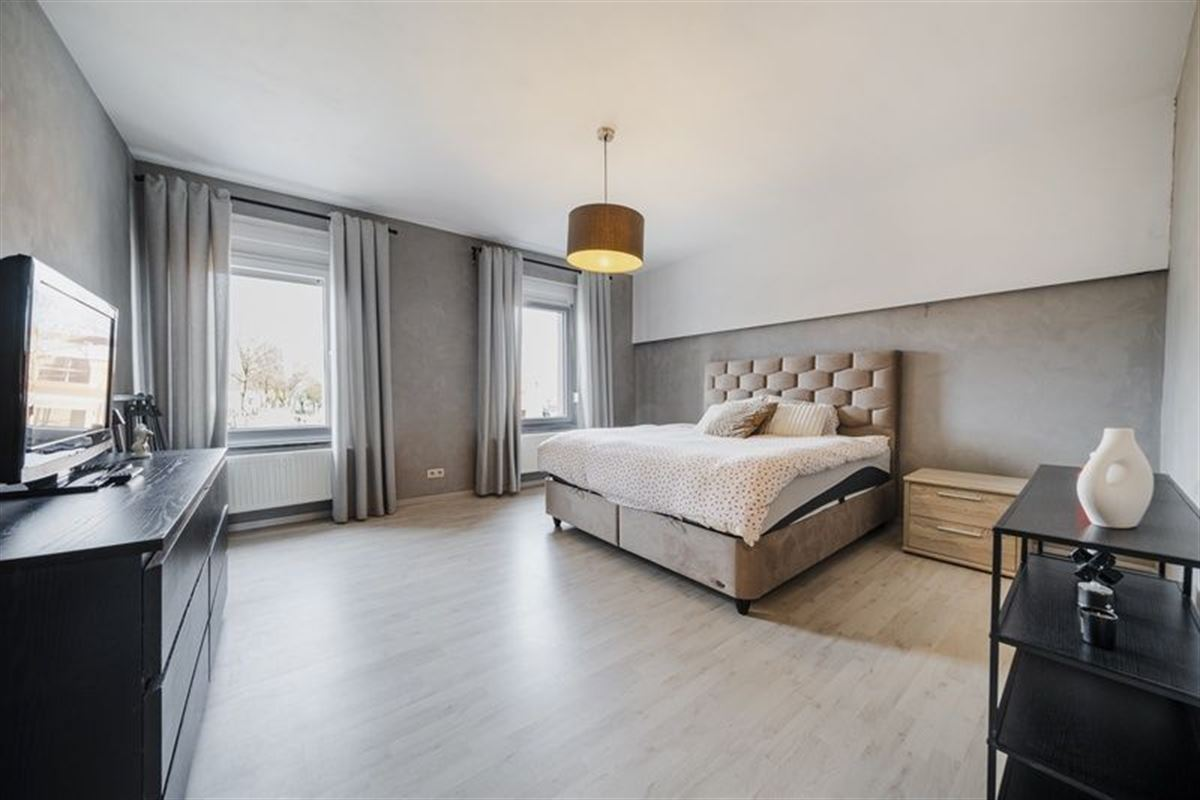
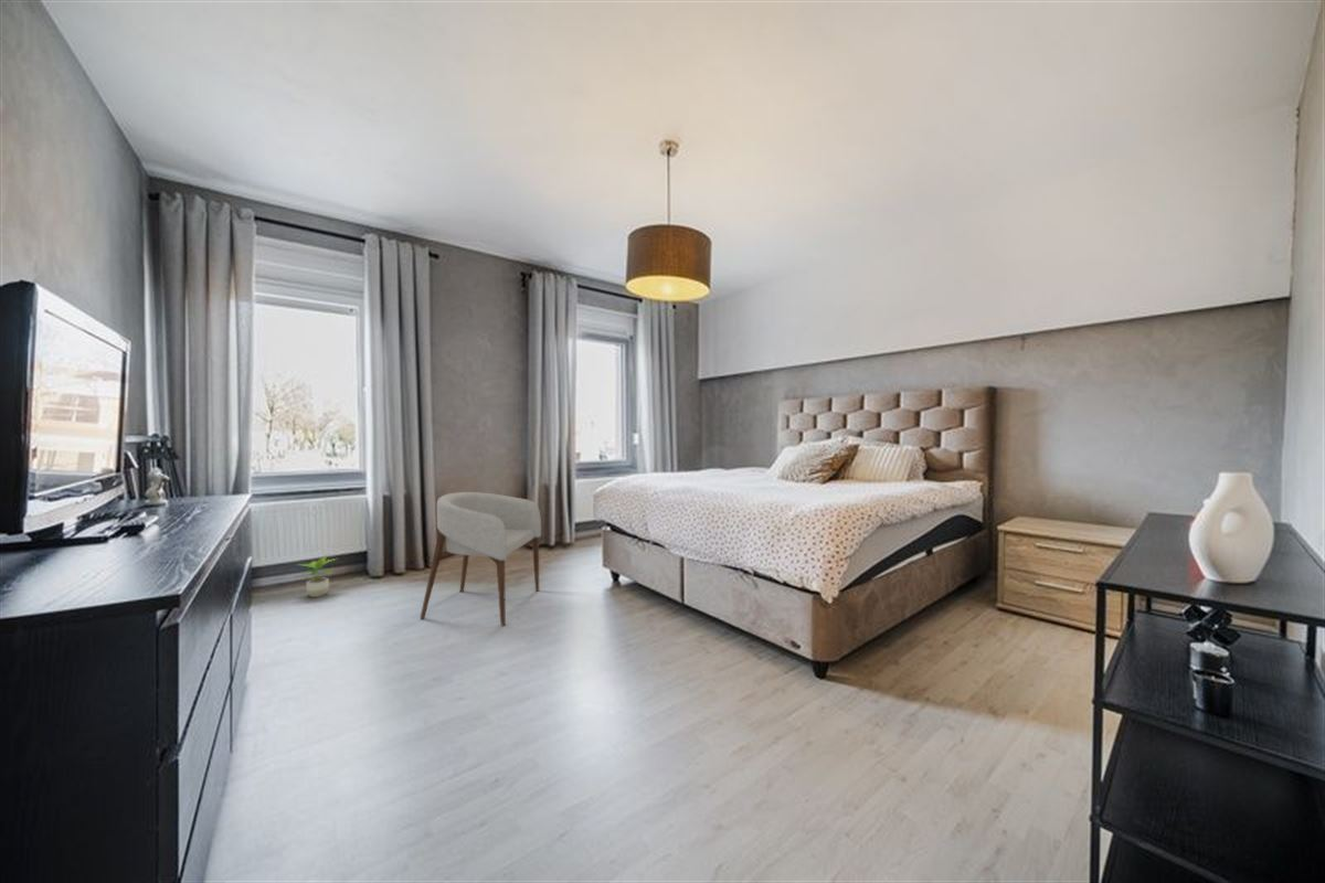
+ potted plant [296,553,338,598]
+ armchair [420,491,542,627]
